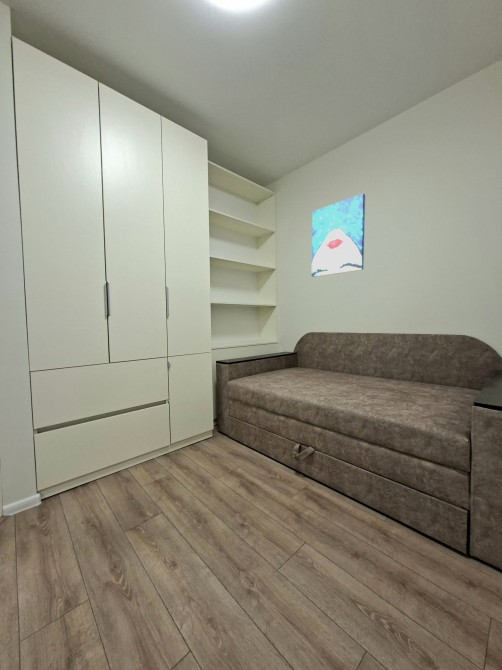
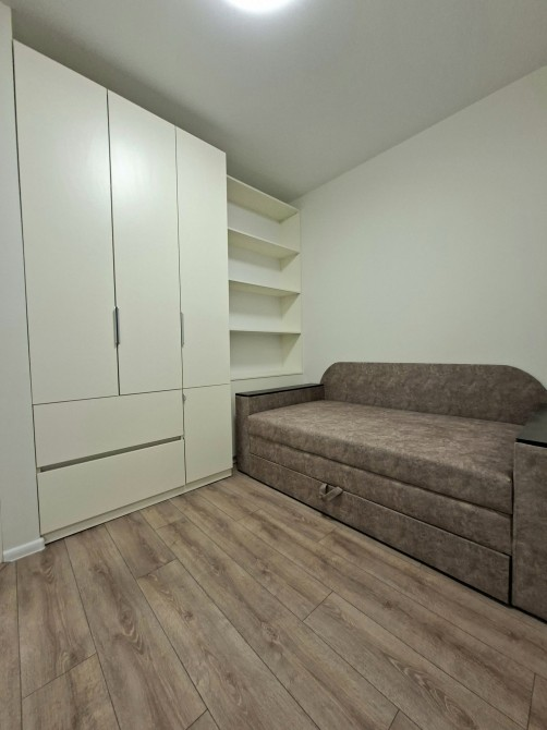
- wall art [311,193,366,278]
